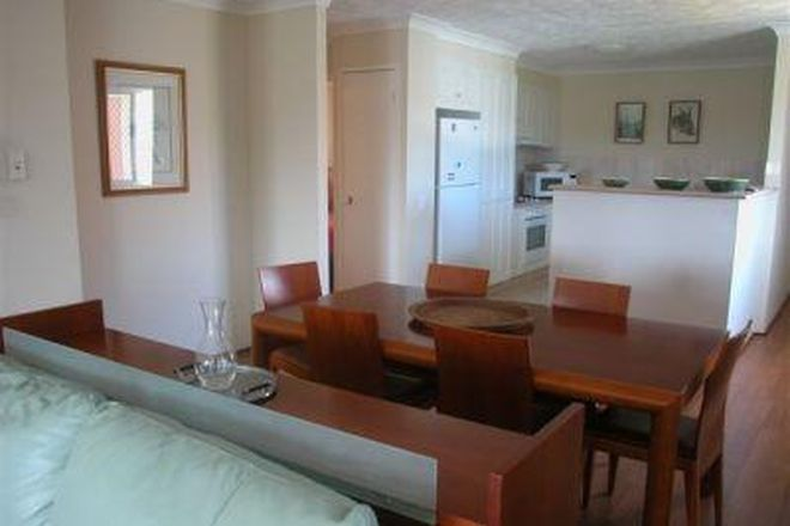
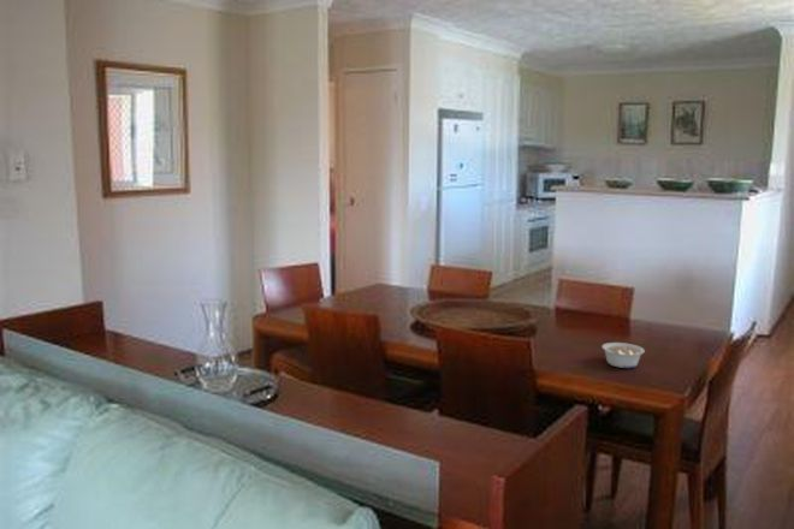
+ legume [600,341,646,369]
